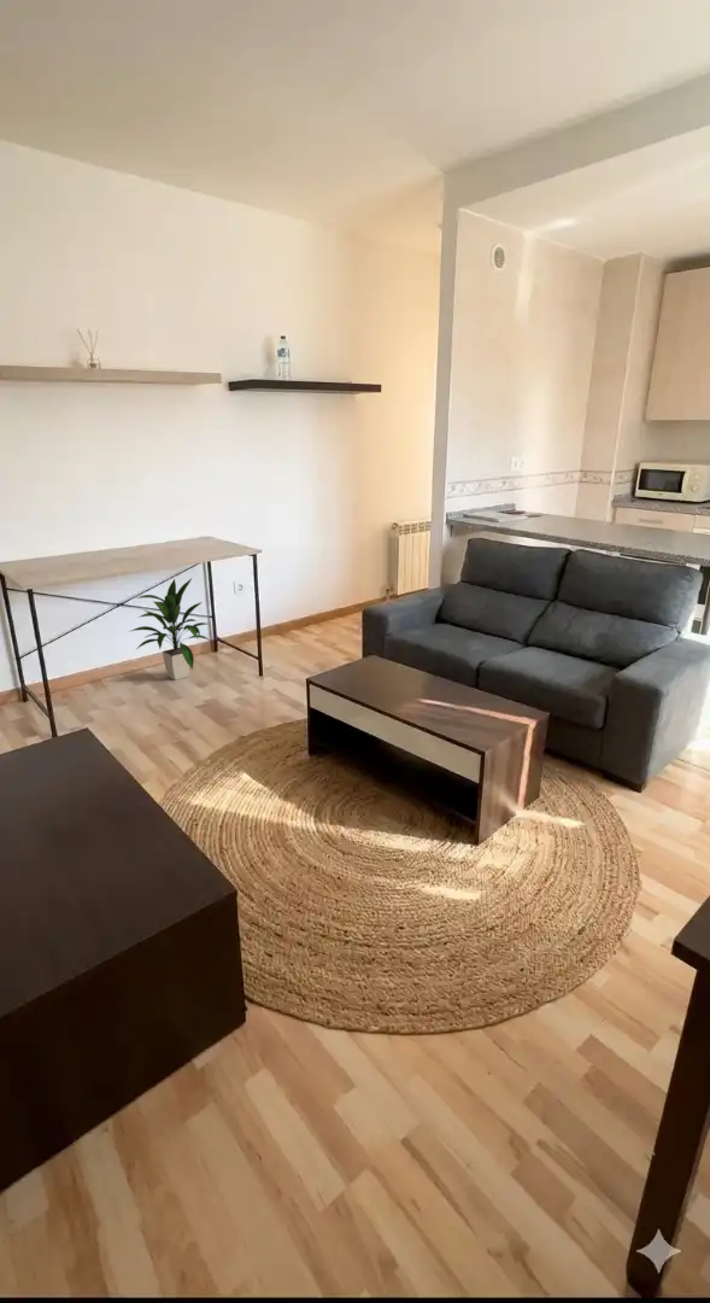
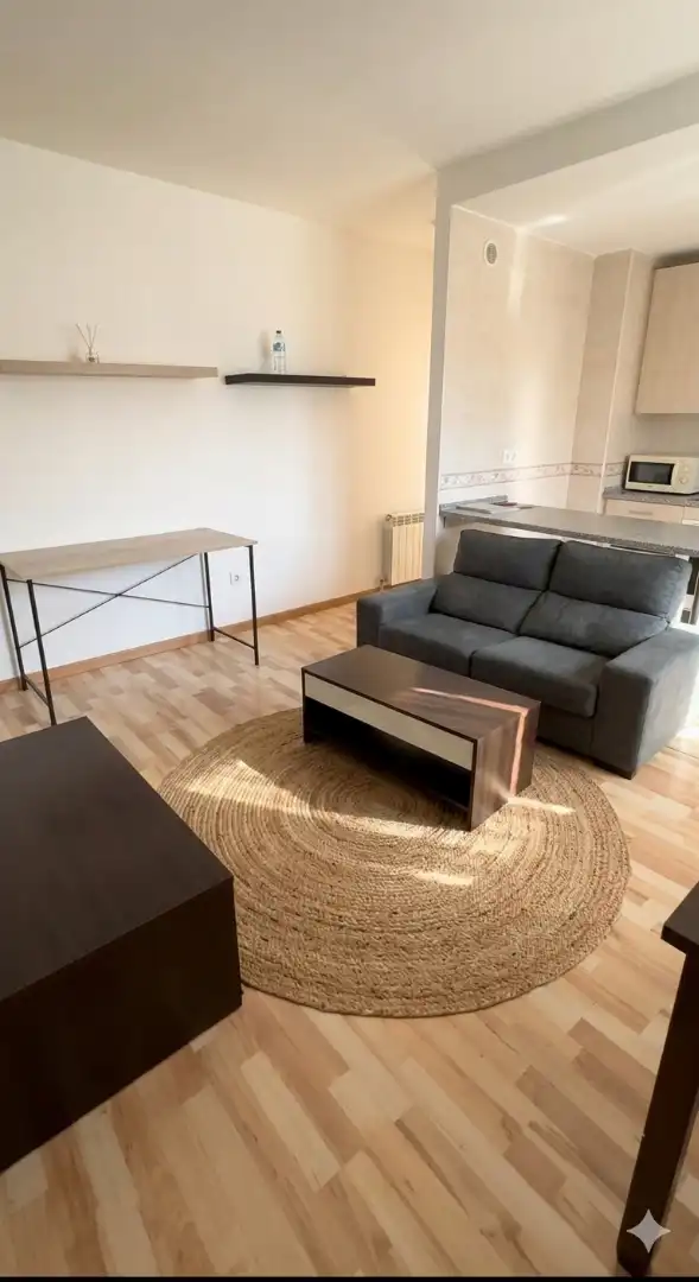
- indoor plant [127,577,212,680]
